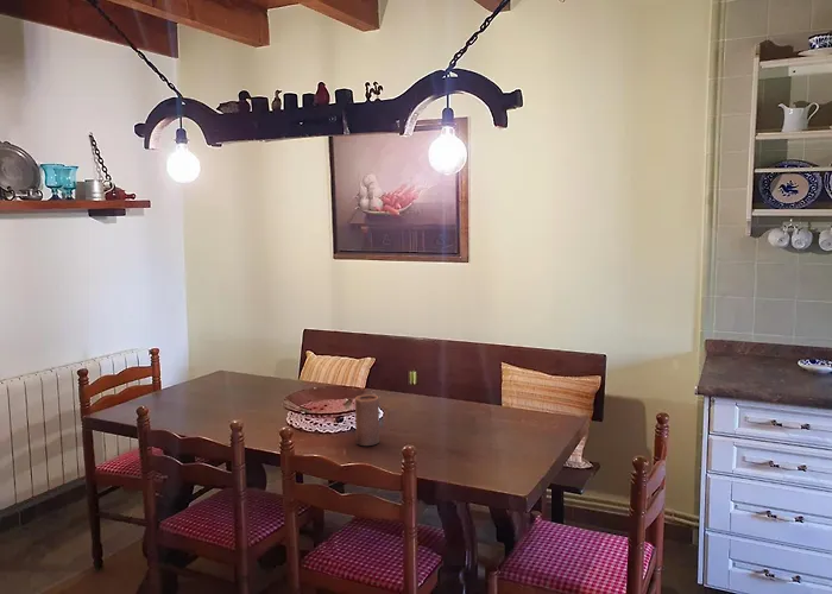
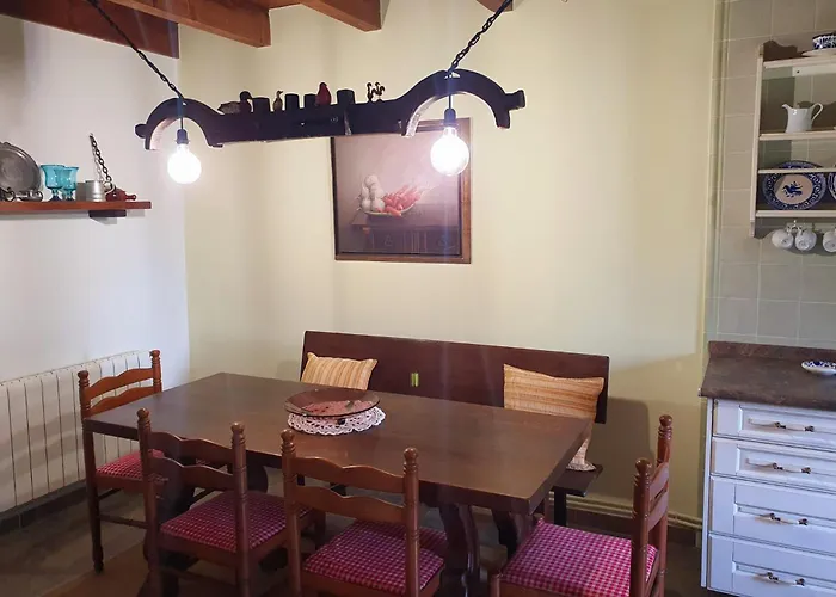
- candle [354,393,380,447]
